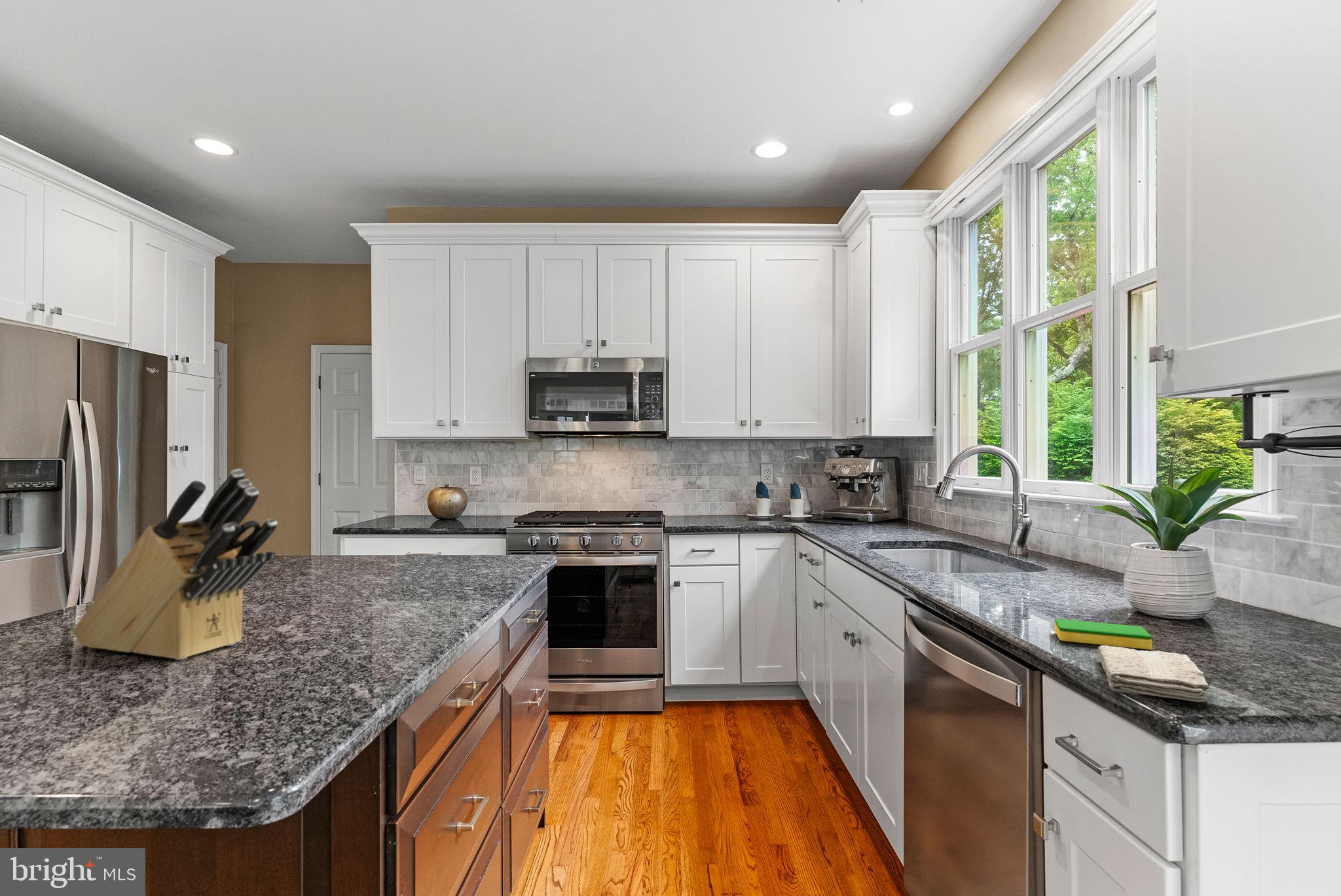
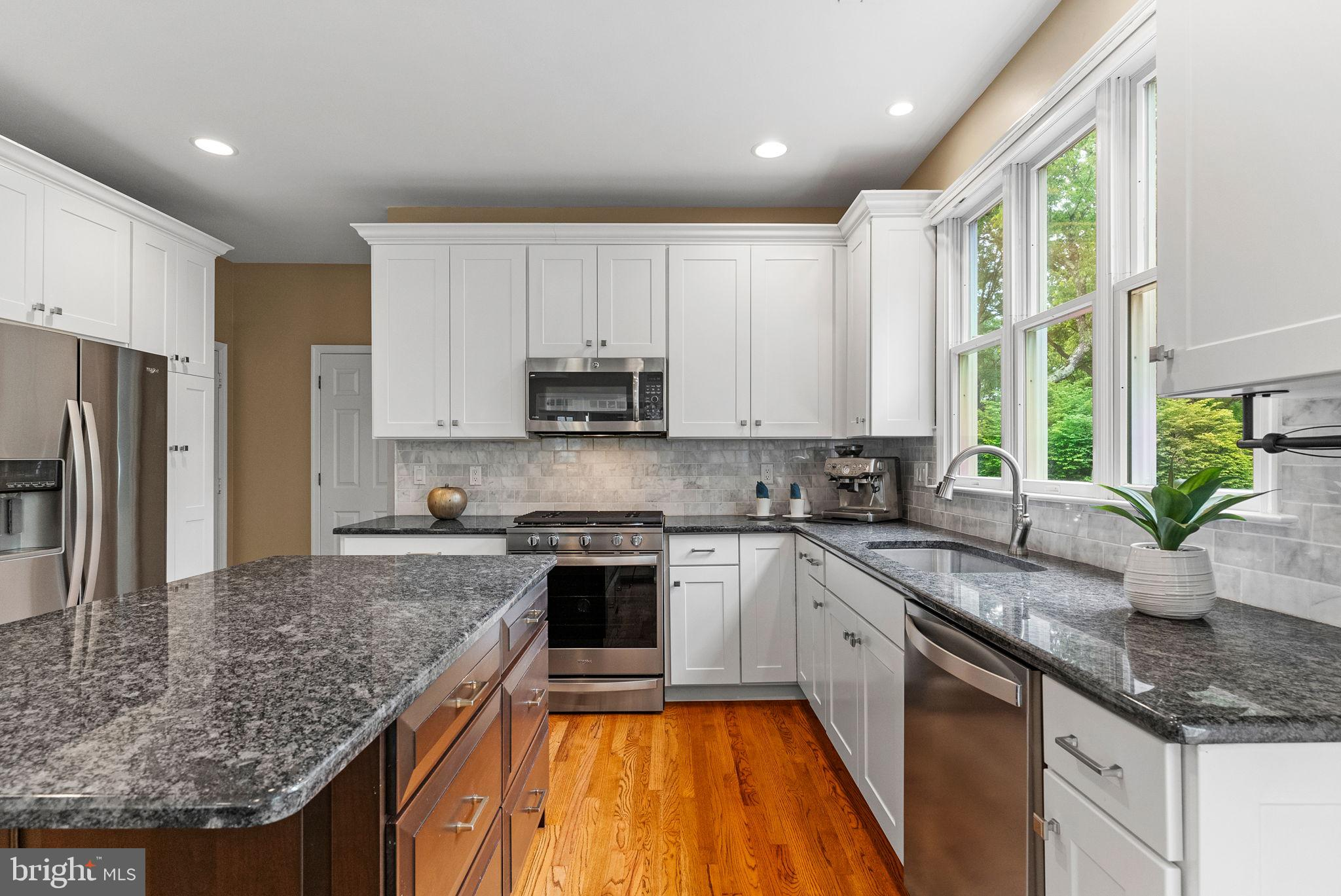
- dish sponge [1054,618,1152,651]
- washcloth [1097,645,1209,703]
- knife block [72,468,278,661]
